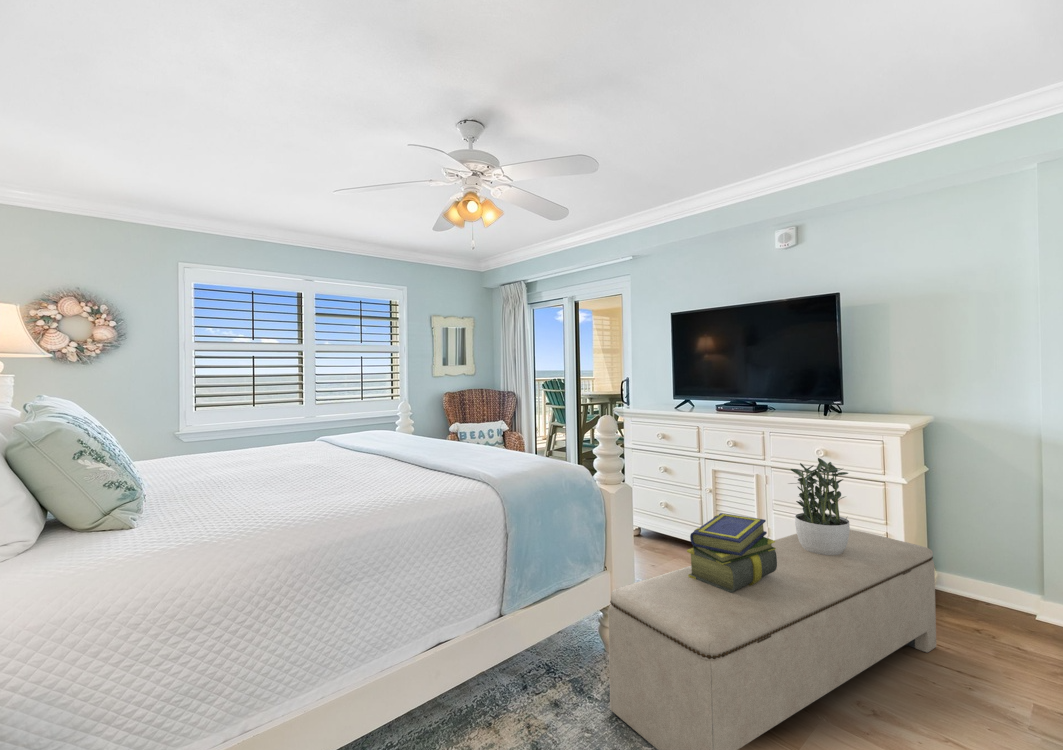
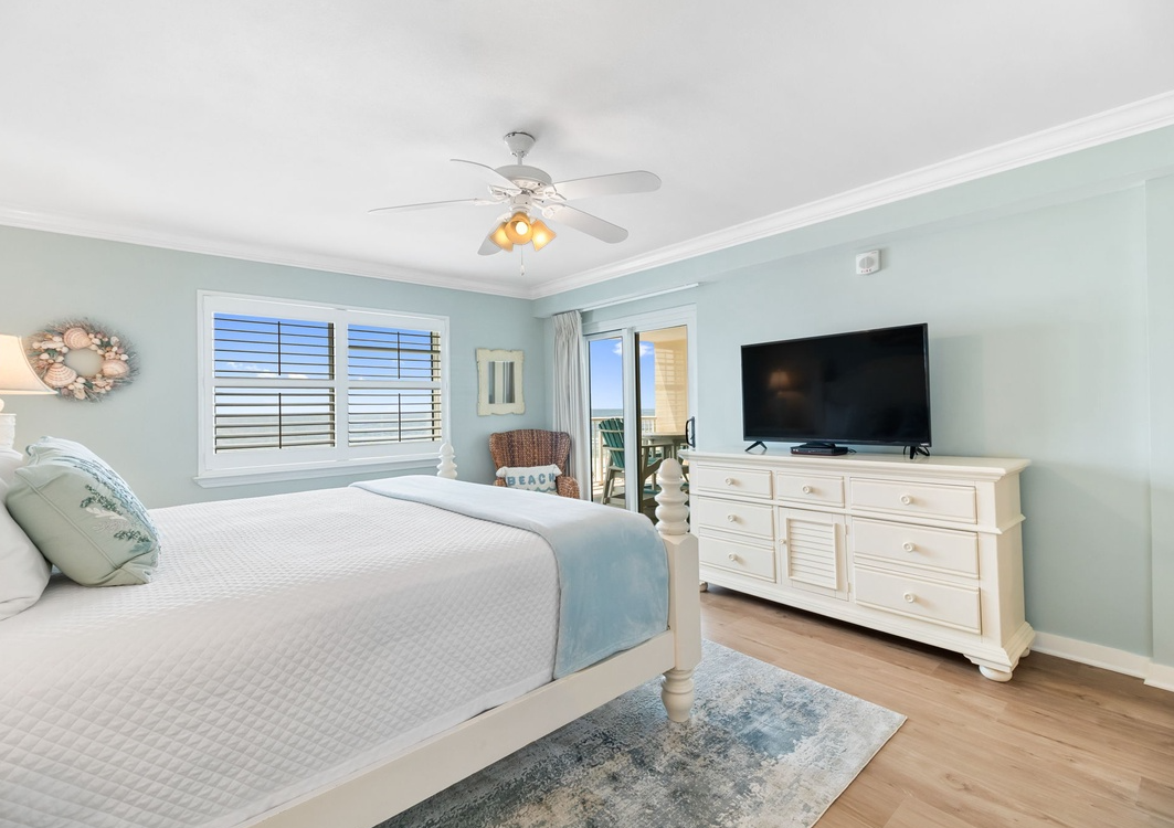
- stack of books [686,512,777,593]
- potted plant [787,457,851,555]
- bench [607,528,937,750]
